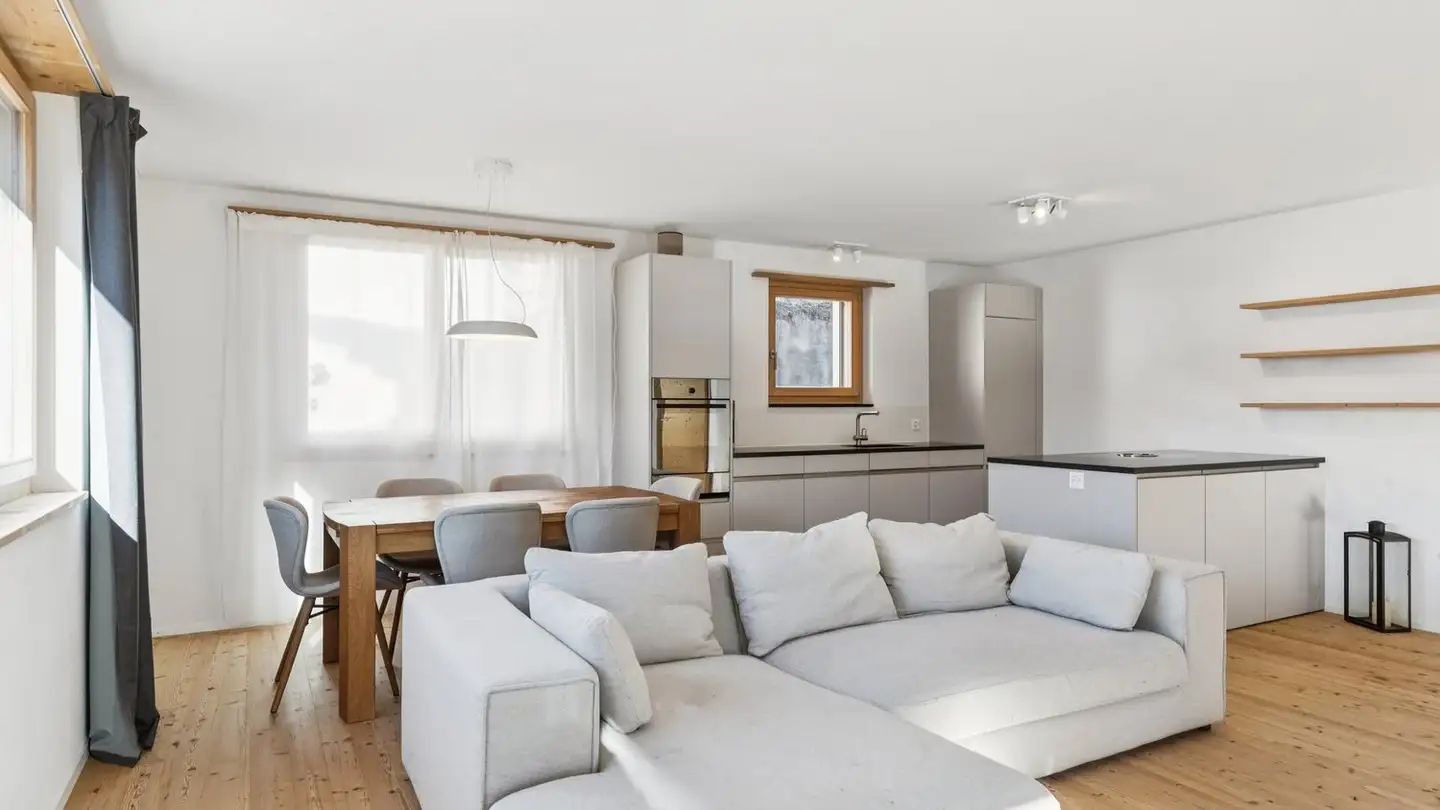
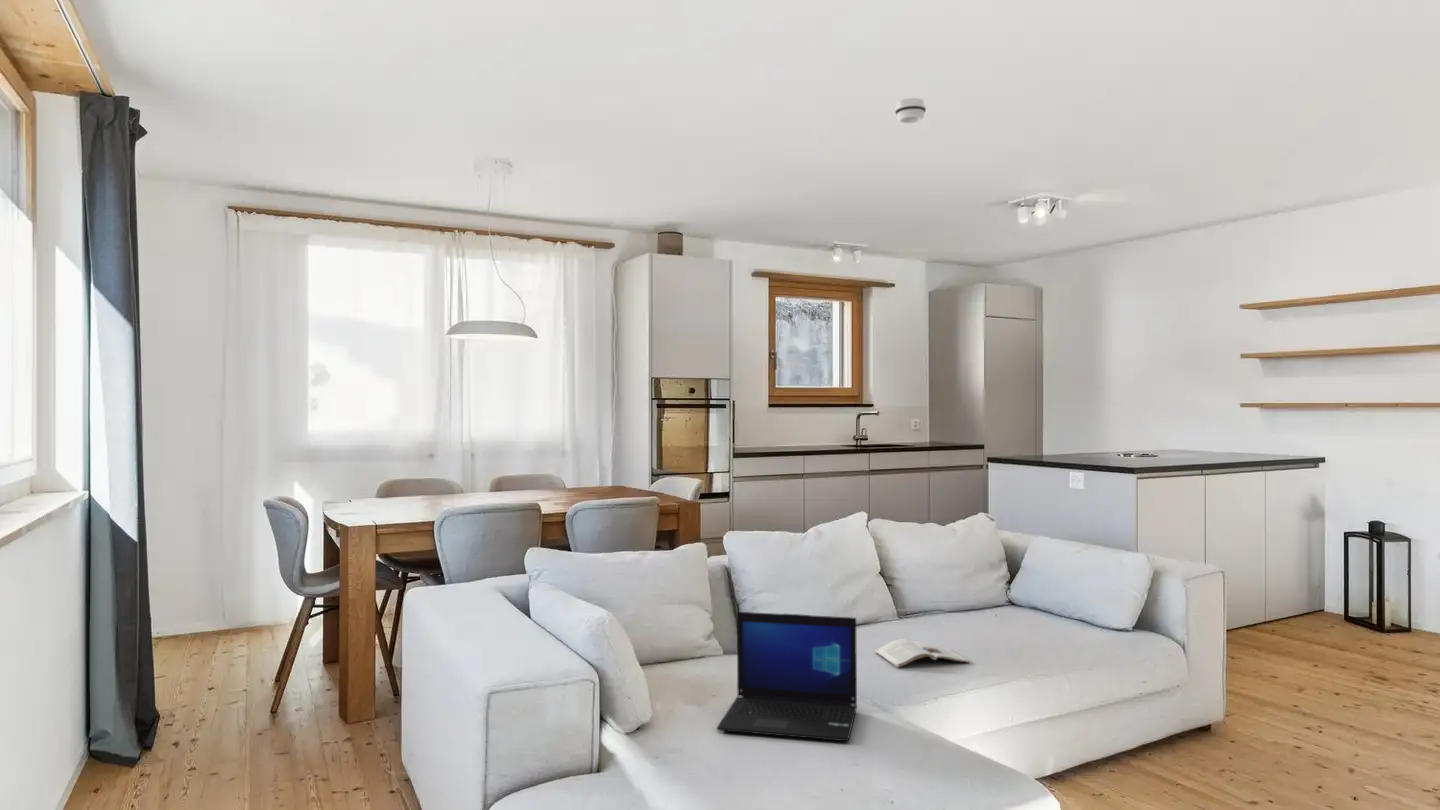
+ smoke detector [894,97,927,124]
+ laptop [716,611,858,742]
+ magazine [874,638,971,669]
